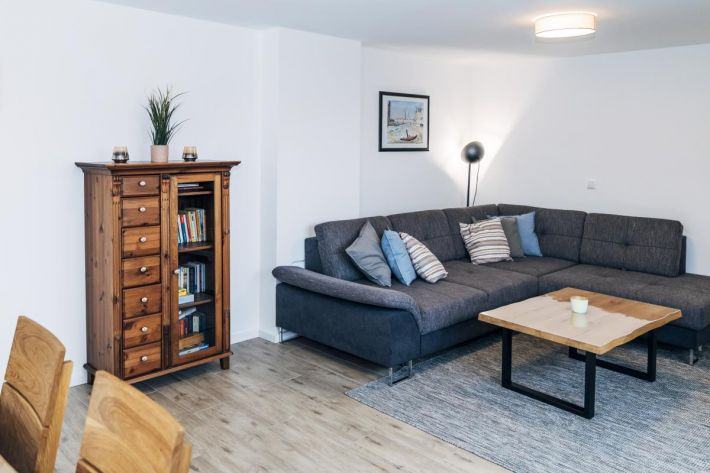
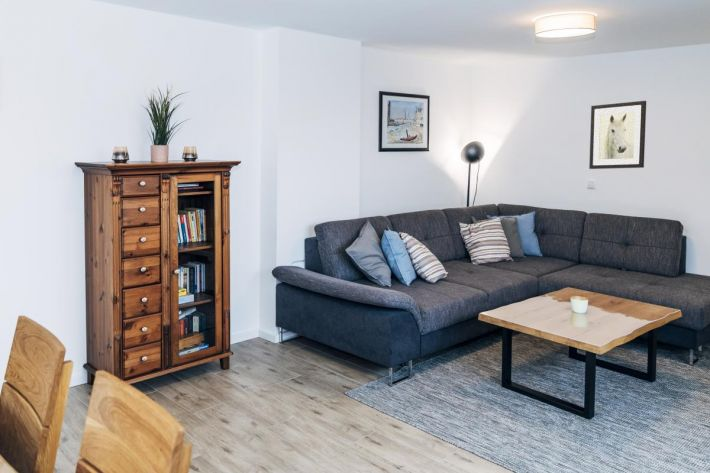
+ wall art [588,100,647,170]
